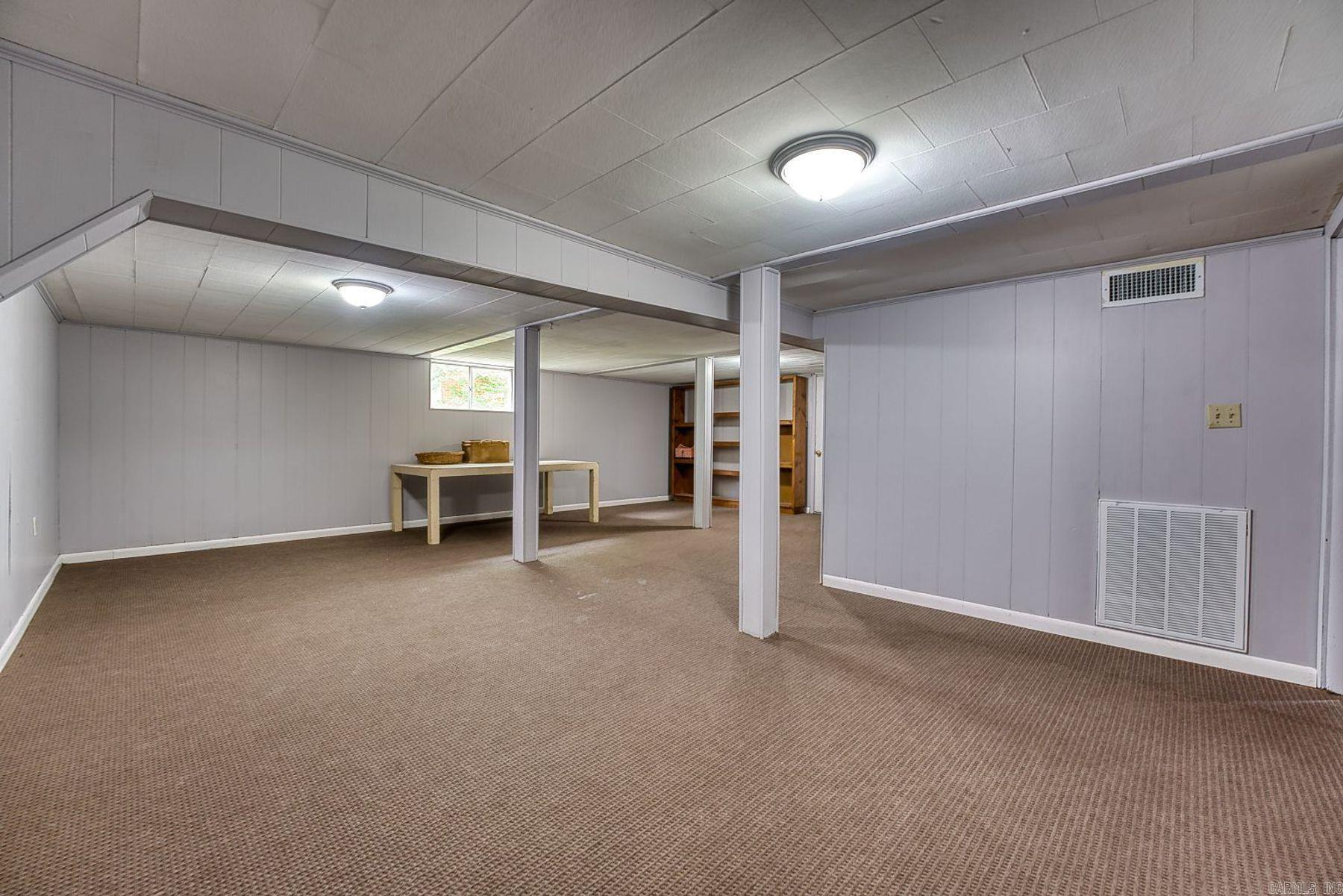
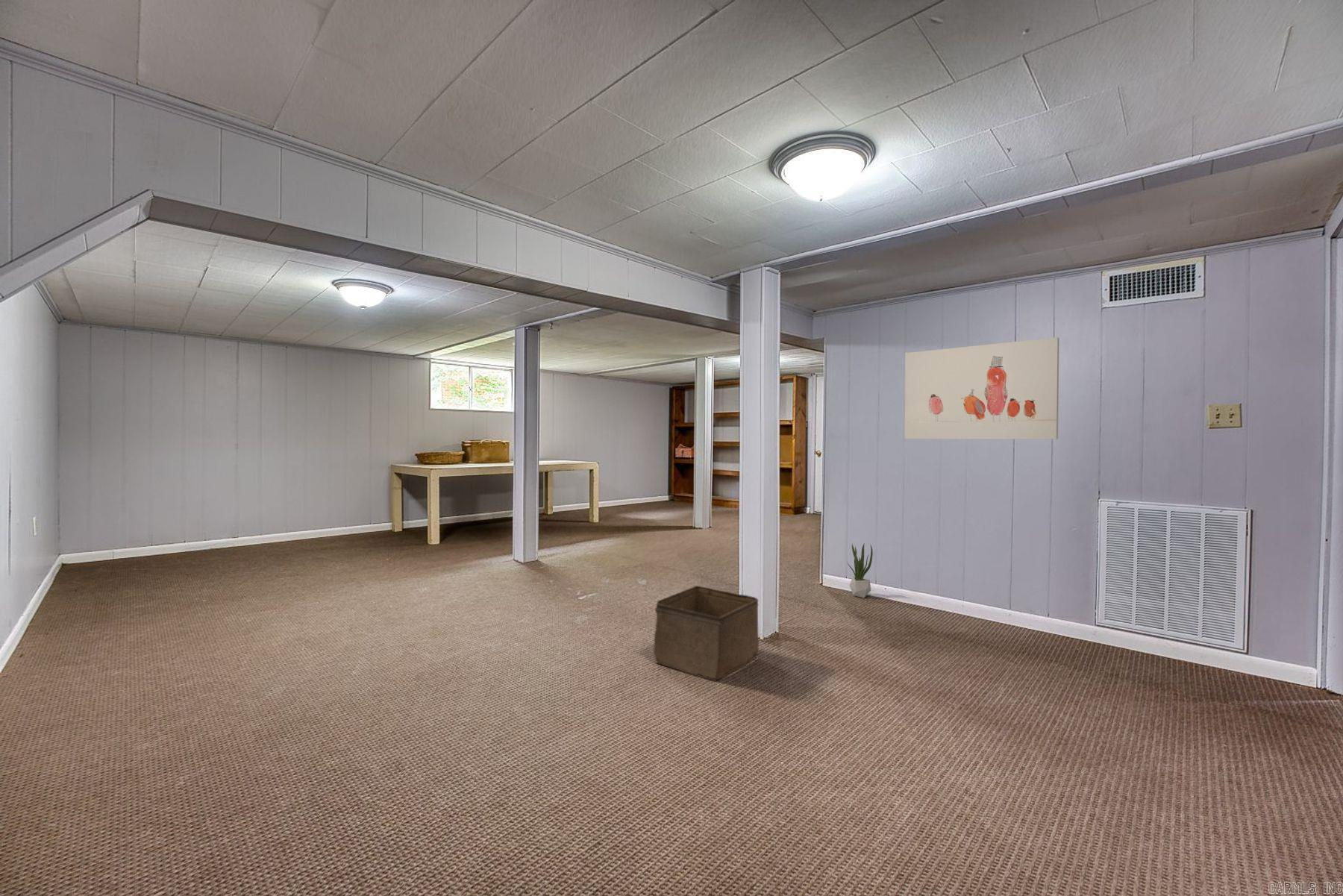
+ storage bin [653,585,760,682]
+ wall art [904,336,1059,440]
+ potted plant [846,542,874,598]
